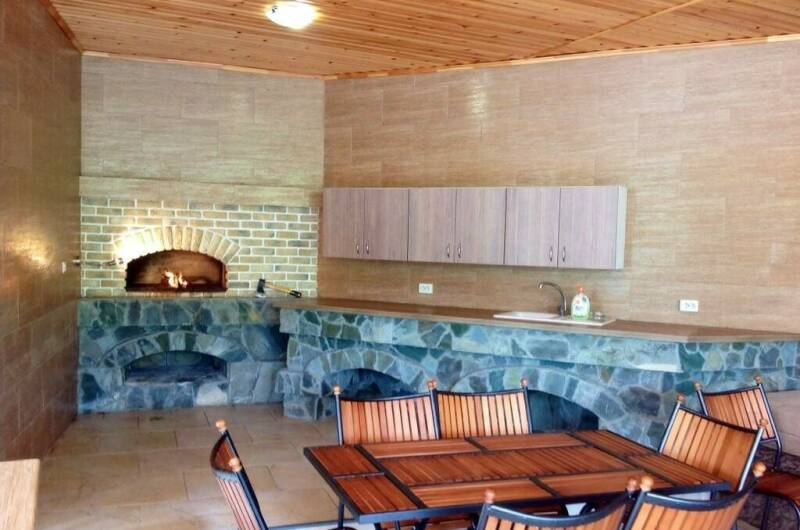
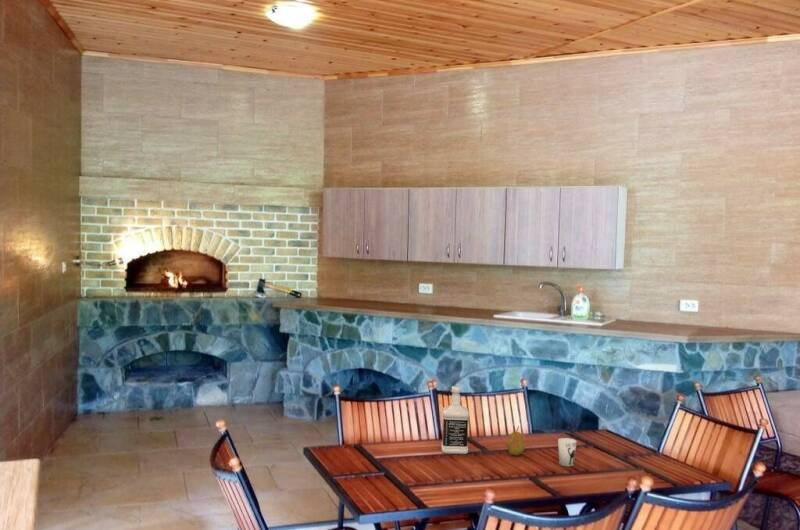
+ fruit [506,425,526,457]
+ bottle [440,385,470,455]
+ cup [557,437,578,467]
